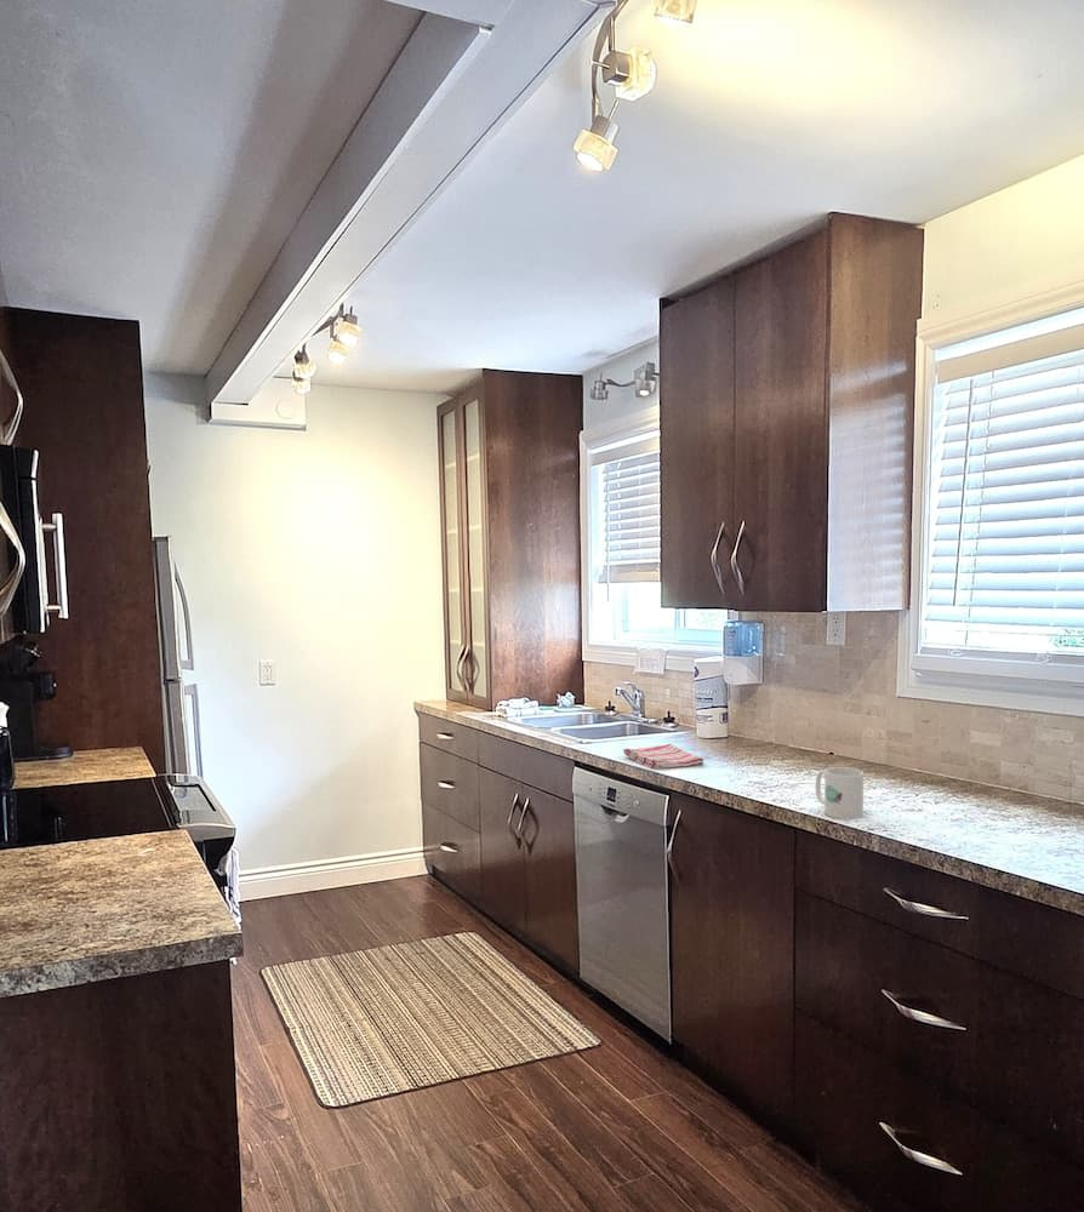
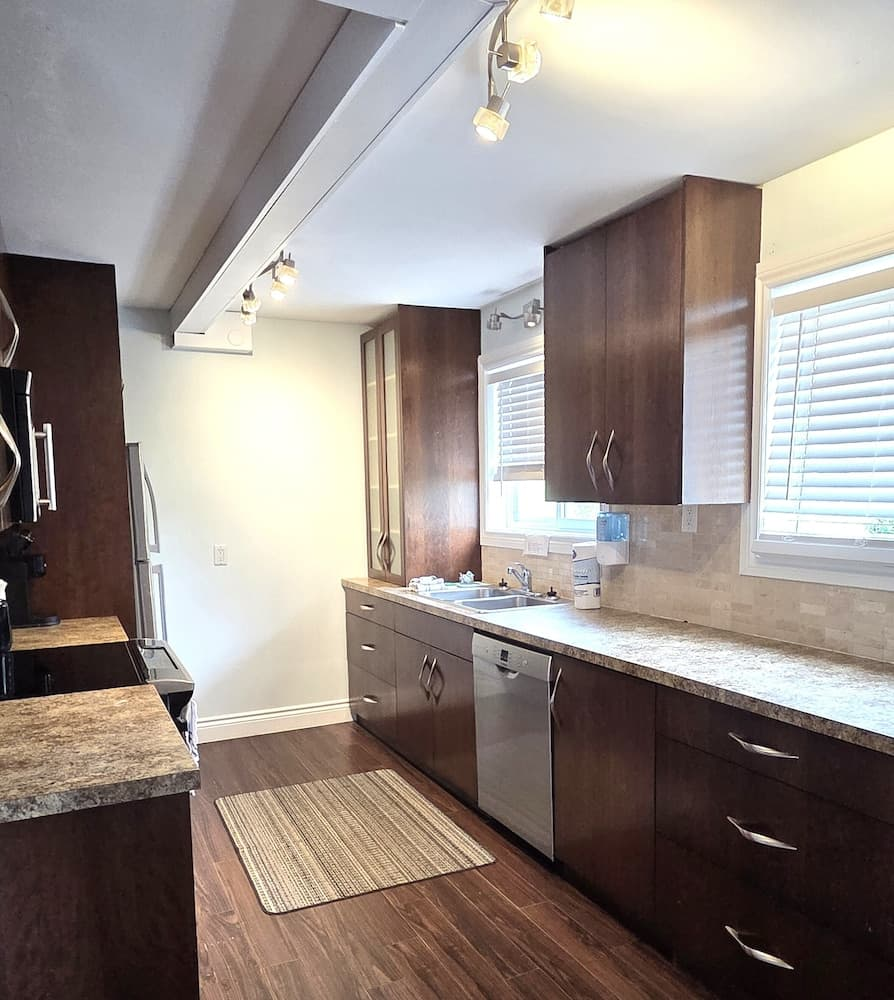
- dish towel [622,743,704,771]
- mug [815,766,865,821]
